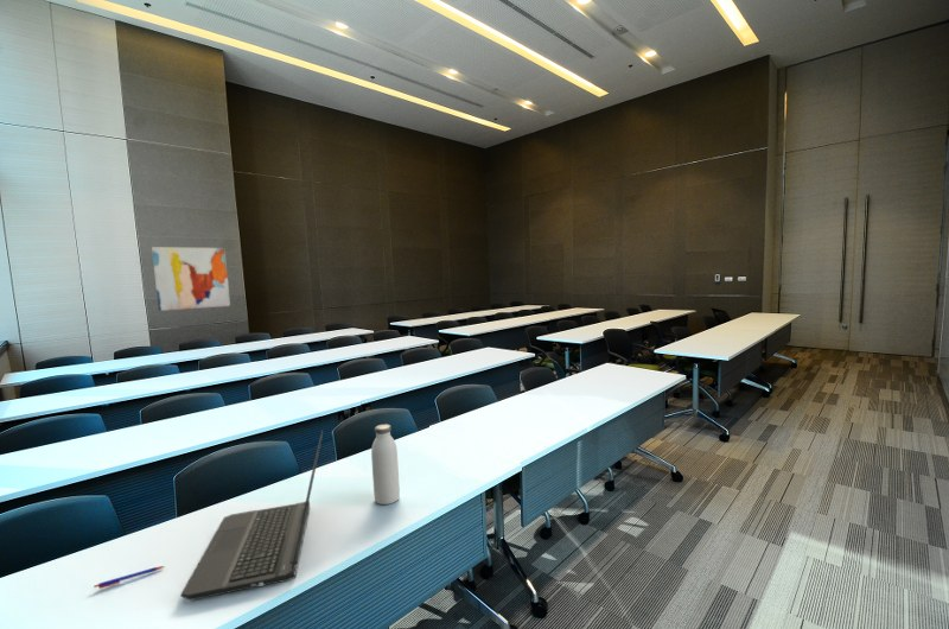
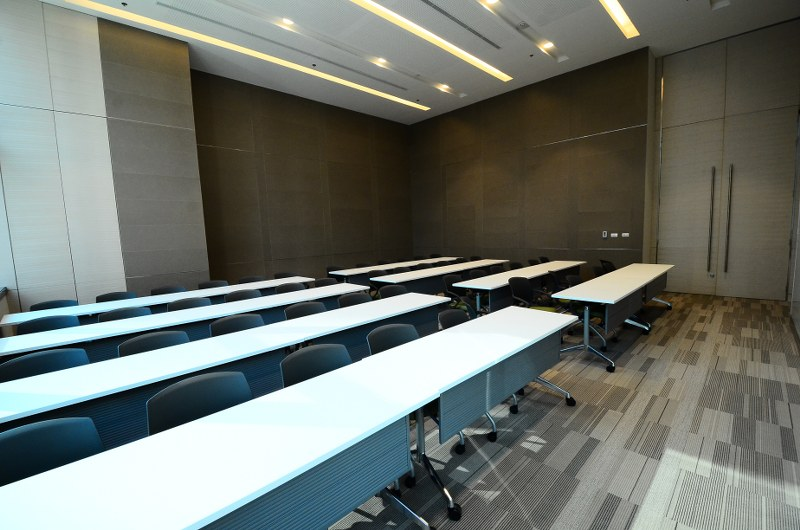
- pen [93,565,166,590]
- wall art [151,246,231,312]
- water bottle [370,422,401,506]
- laptop computer [179,430,324,602]
